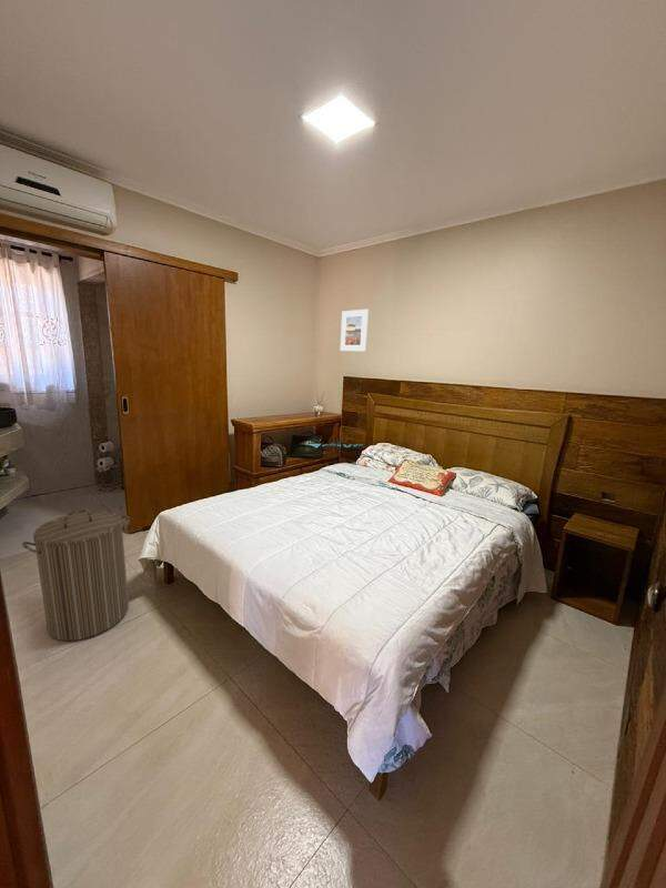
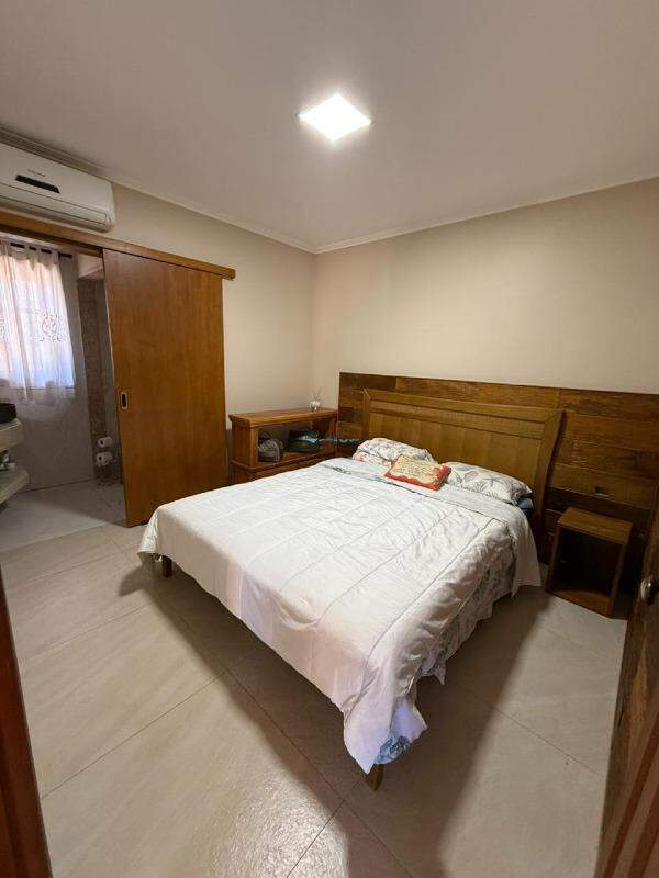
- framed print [340,309,370,352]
- laundry hamper [21,508,131,642]
